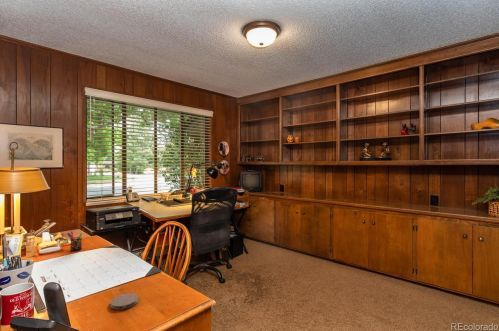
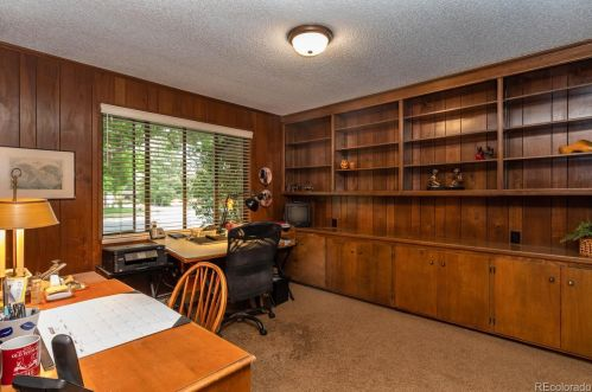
- coaster [109,292,139,311]
- pen holder [66,230,84,252]
